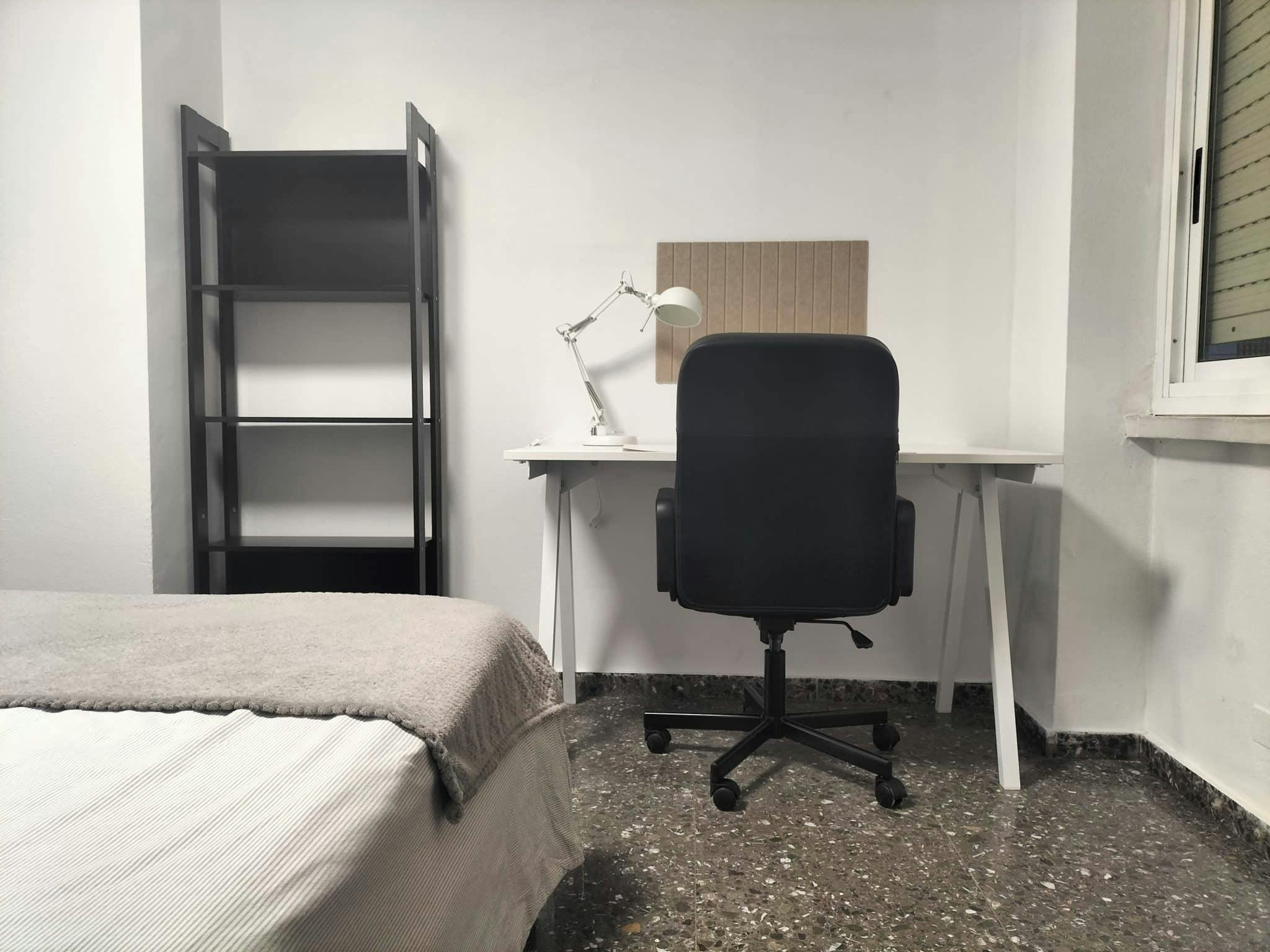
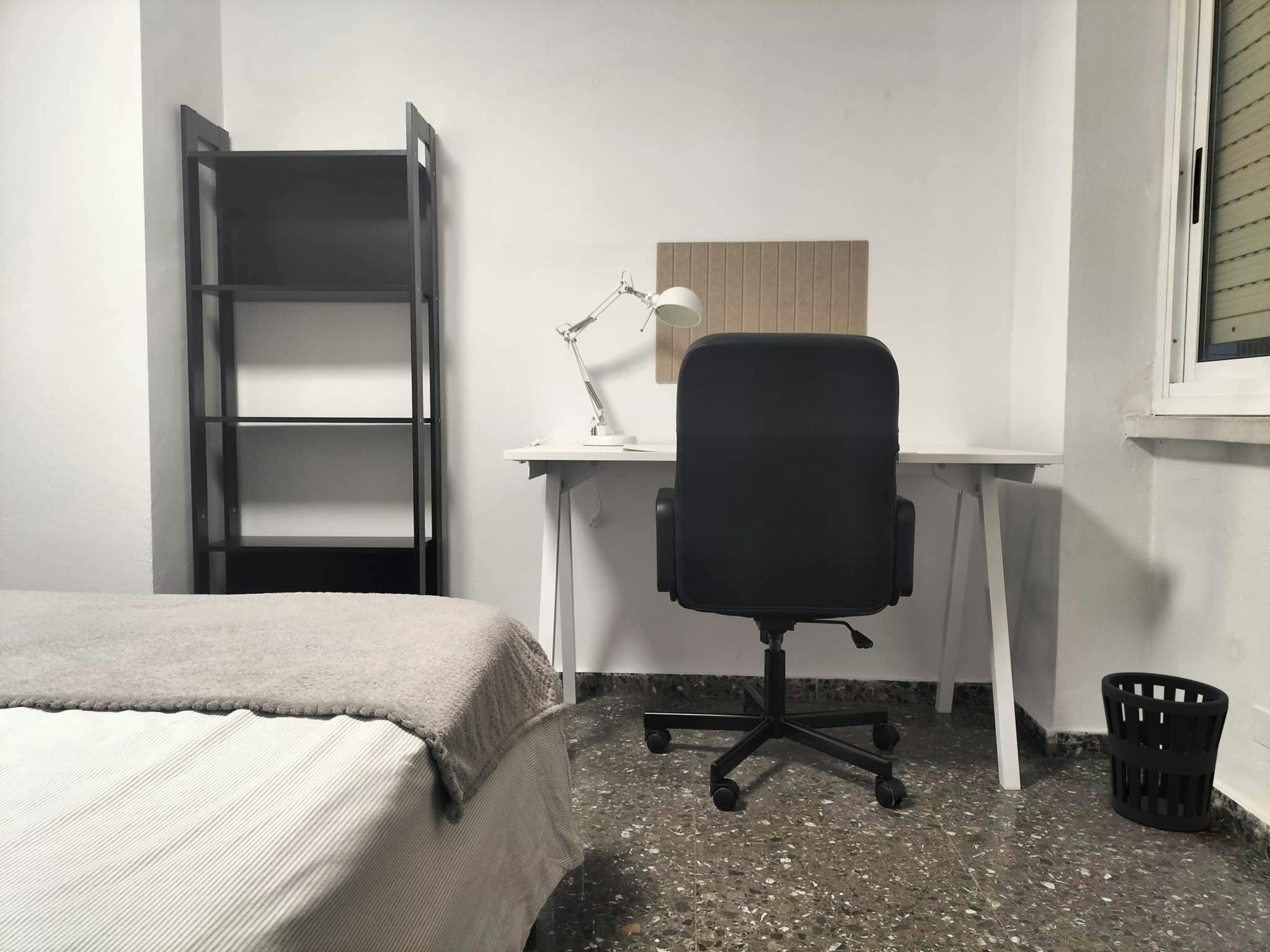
+ wastebasket [1101,671,1229,832]
